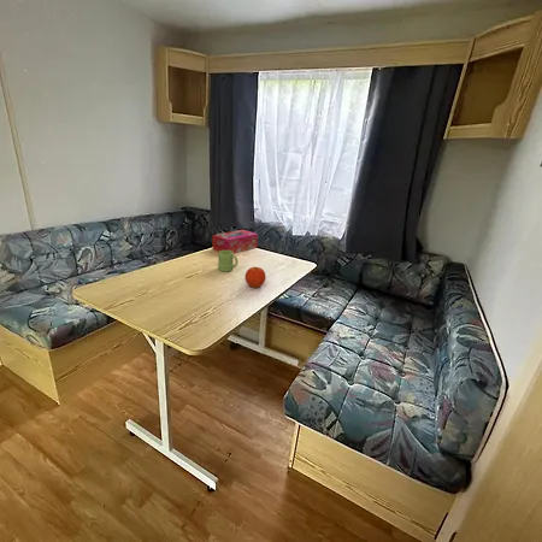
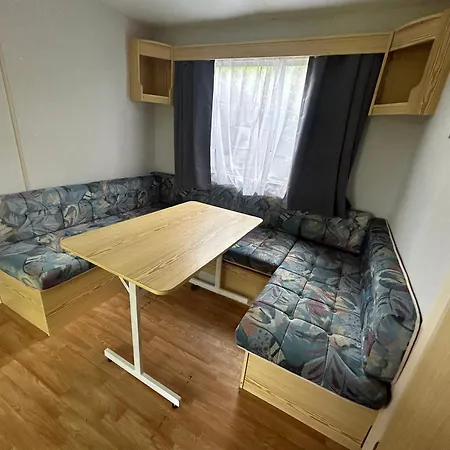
- tissue box [211,229,259,254]
- mug [217,251,238,273]
- fruit [243,266,267,289]
